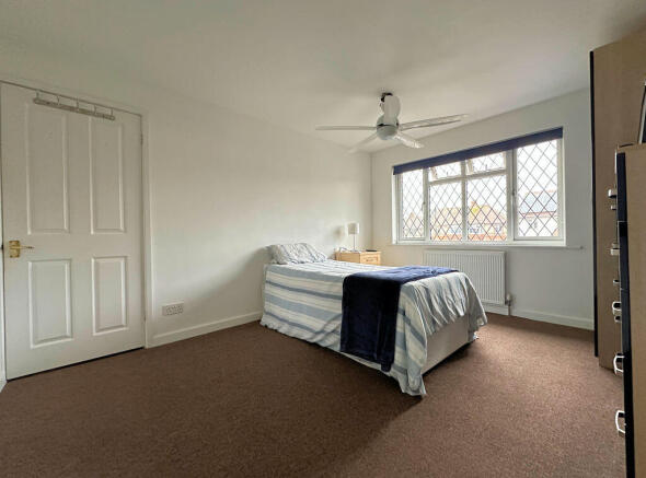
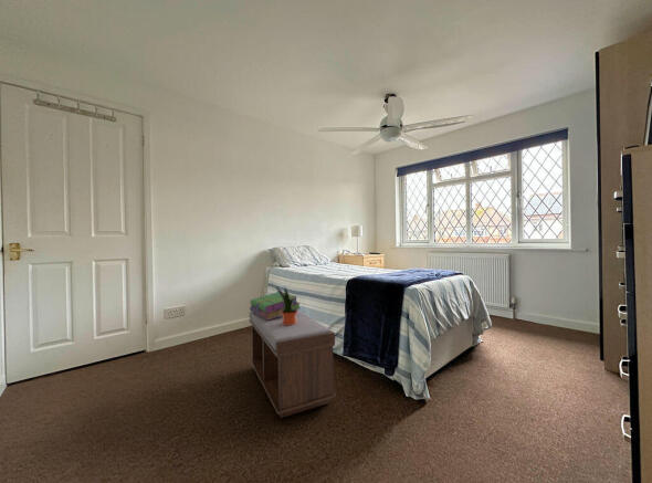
+ potted plant [275,285,297,325]
+ stack of books [249,291,302,319]
+ bench [249,309,337,419]
